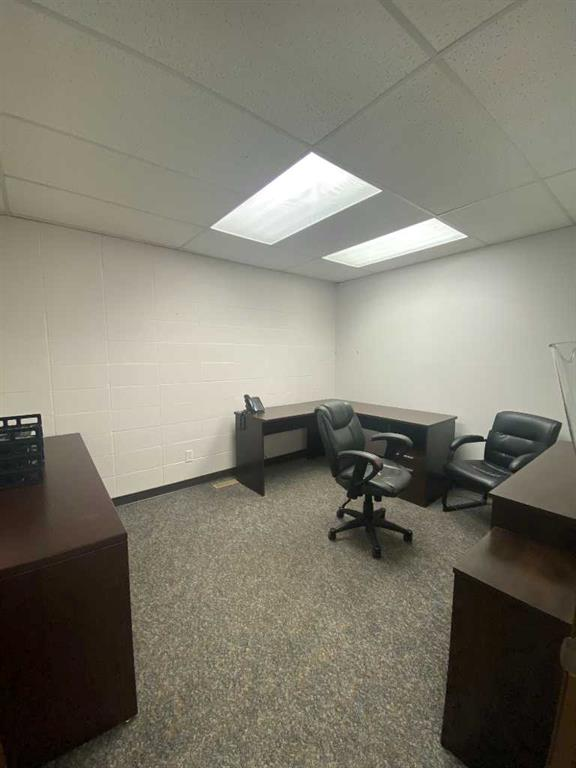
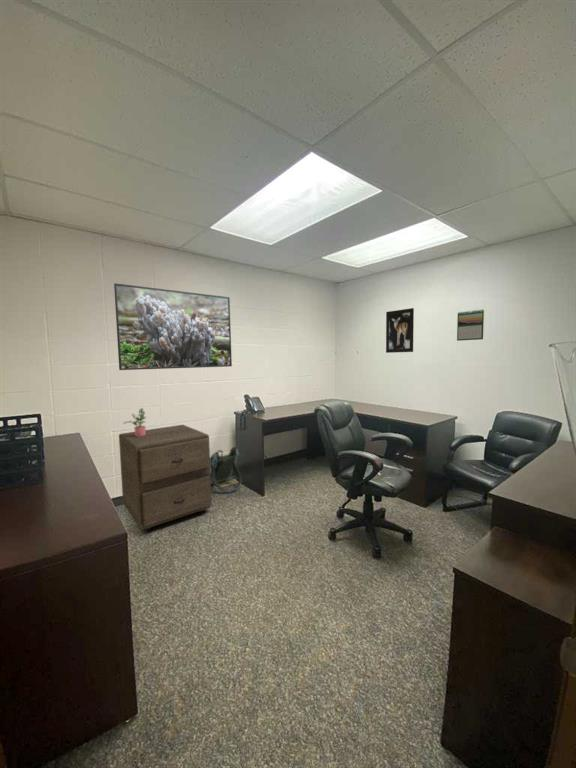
+ filing cabinet [118,424,213,531]
+ potted plant [122,407,148,437]
+ wall art [385,307,415,354]
+ calendar [456,308,485,342]
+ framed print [113,282,233,371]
+ backpack [210,446,242,494]
